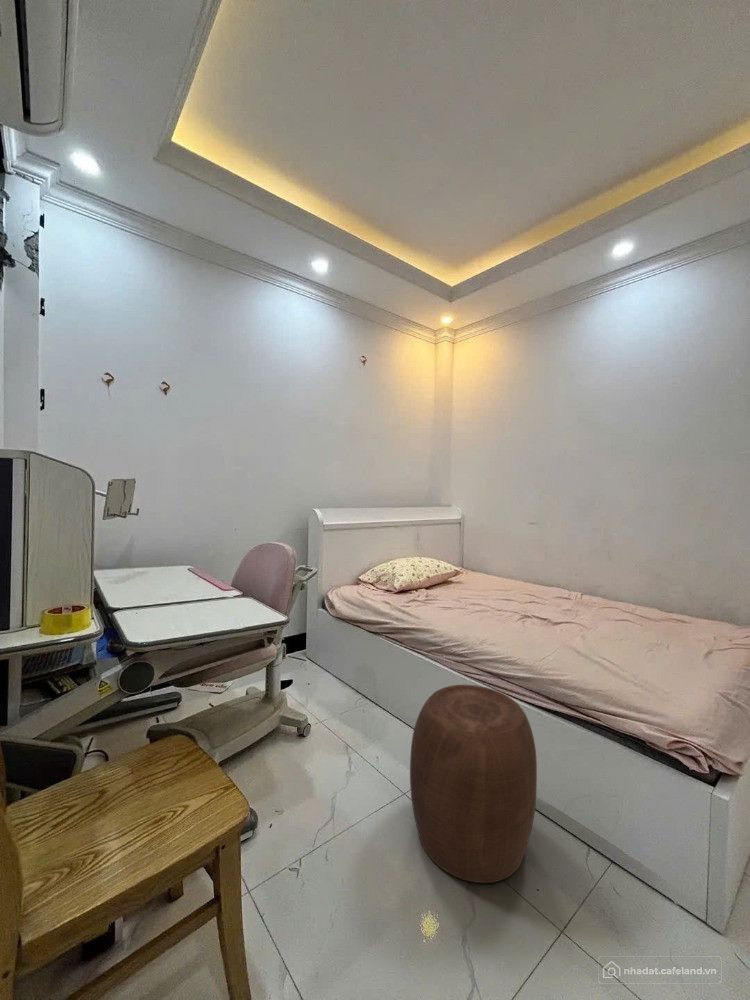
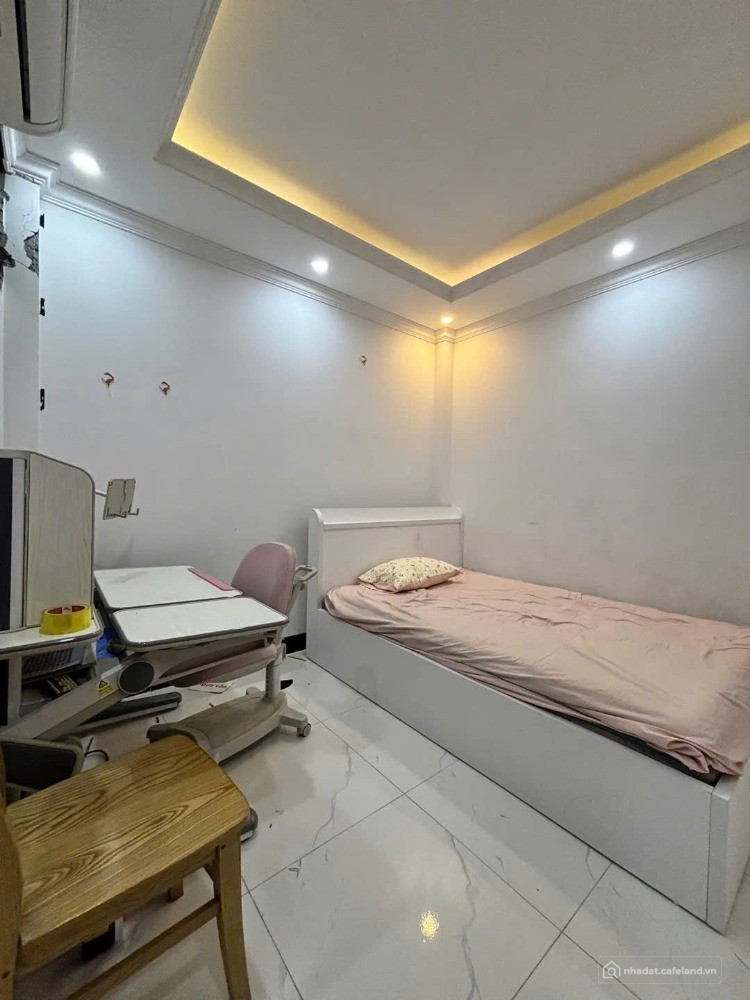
- stool [409,684,538,884]
